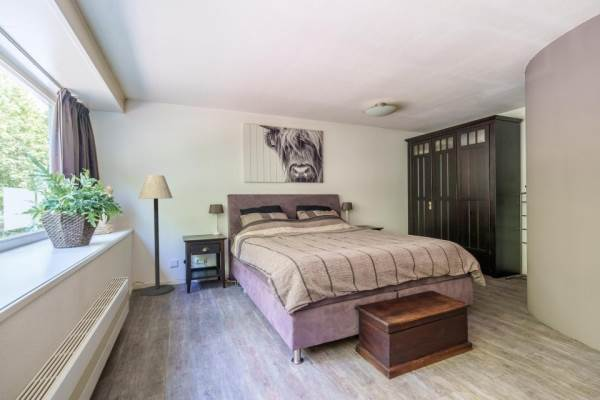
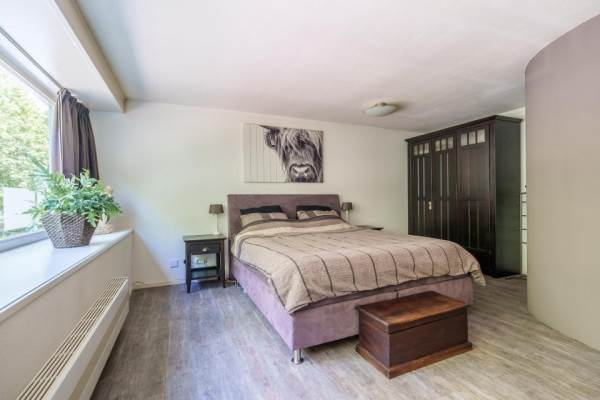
- floor lamp [137,174,175,297]
